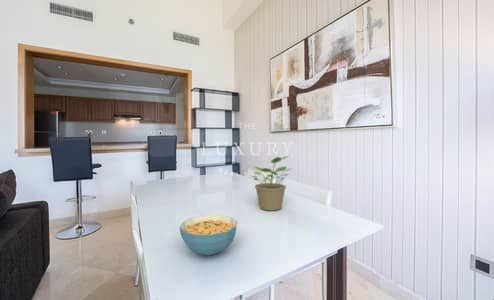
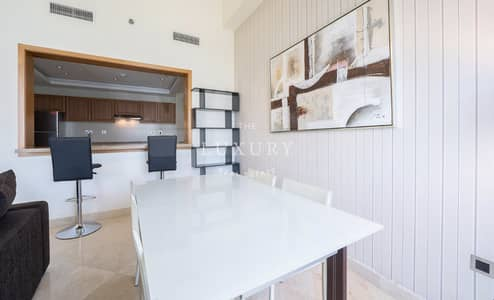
- cereal bowl [179,214,238,256]
- potted plant [251,155,292,212]
